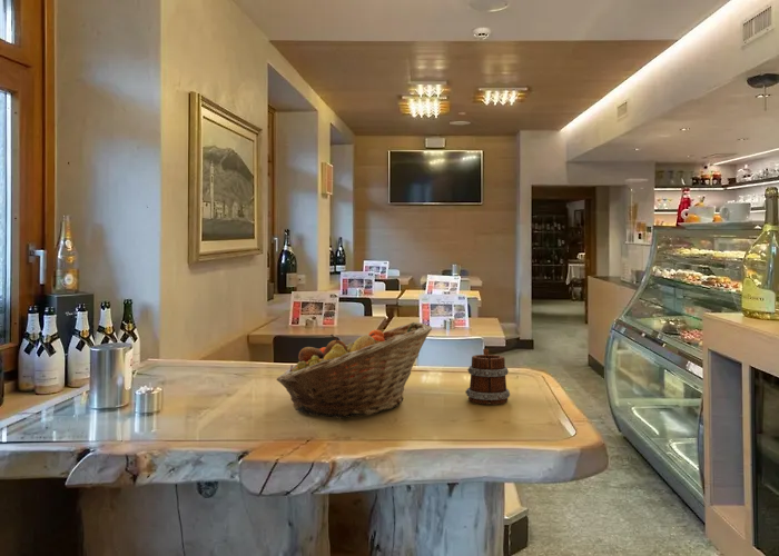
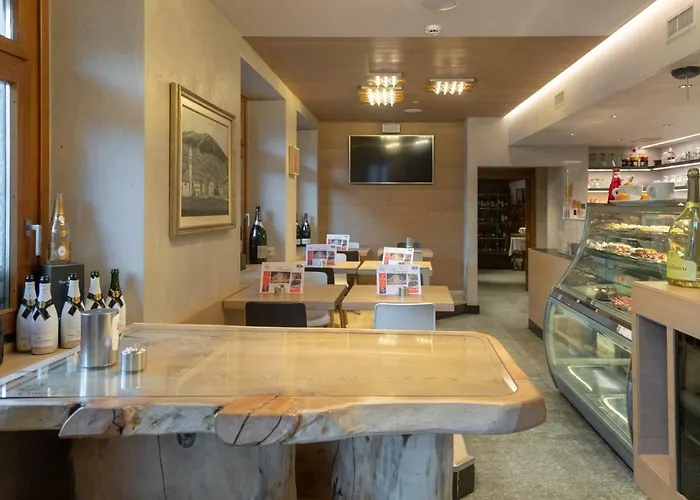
- fruit basket [275,321,433,419]
- mug [465,348,511,406]
